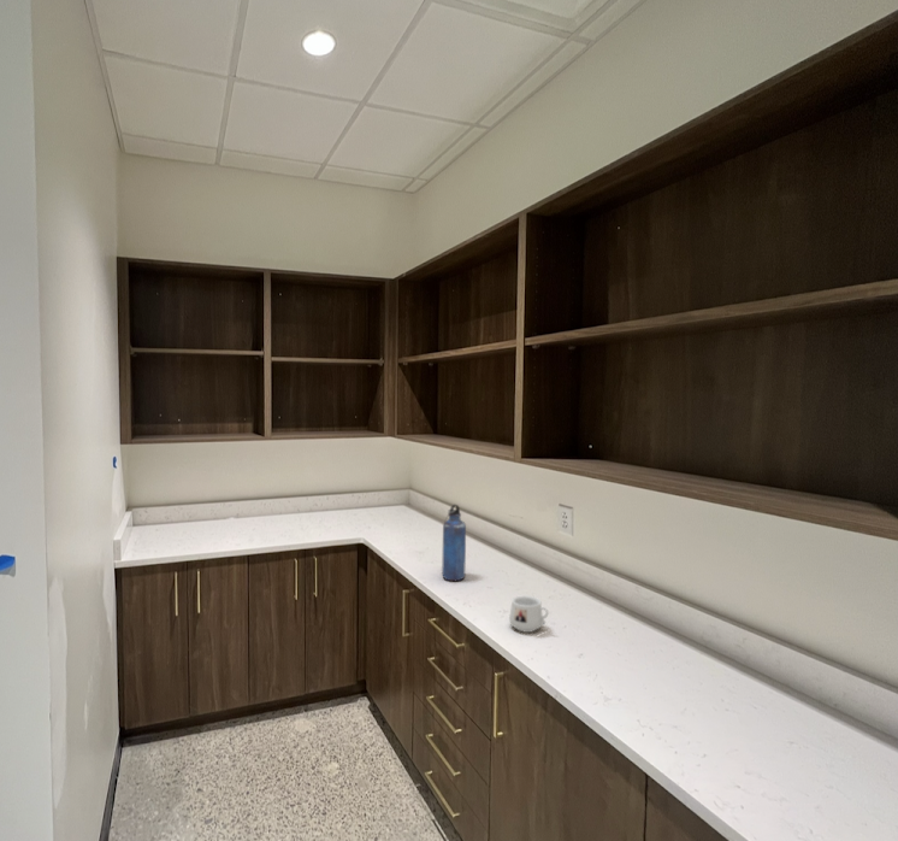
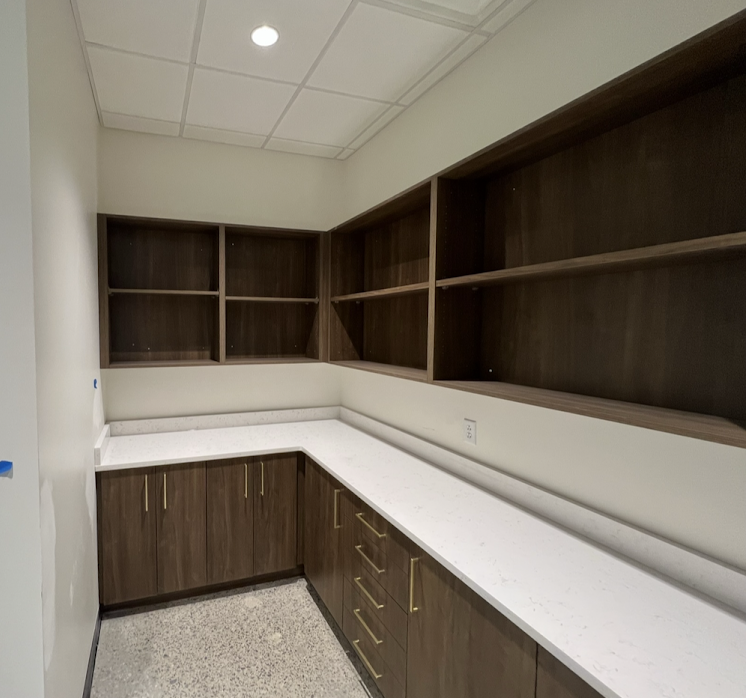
- mug [508,594,550,634]
- water bottle [441,504,467,582]
